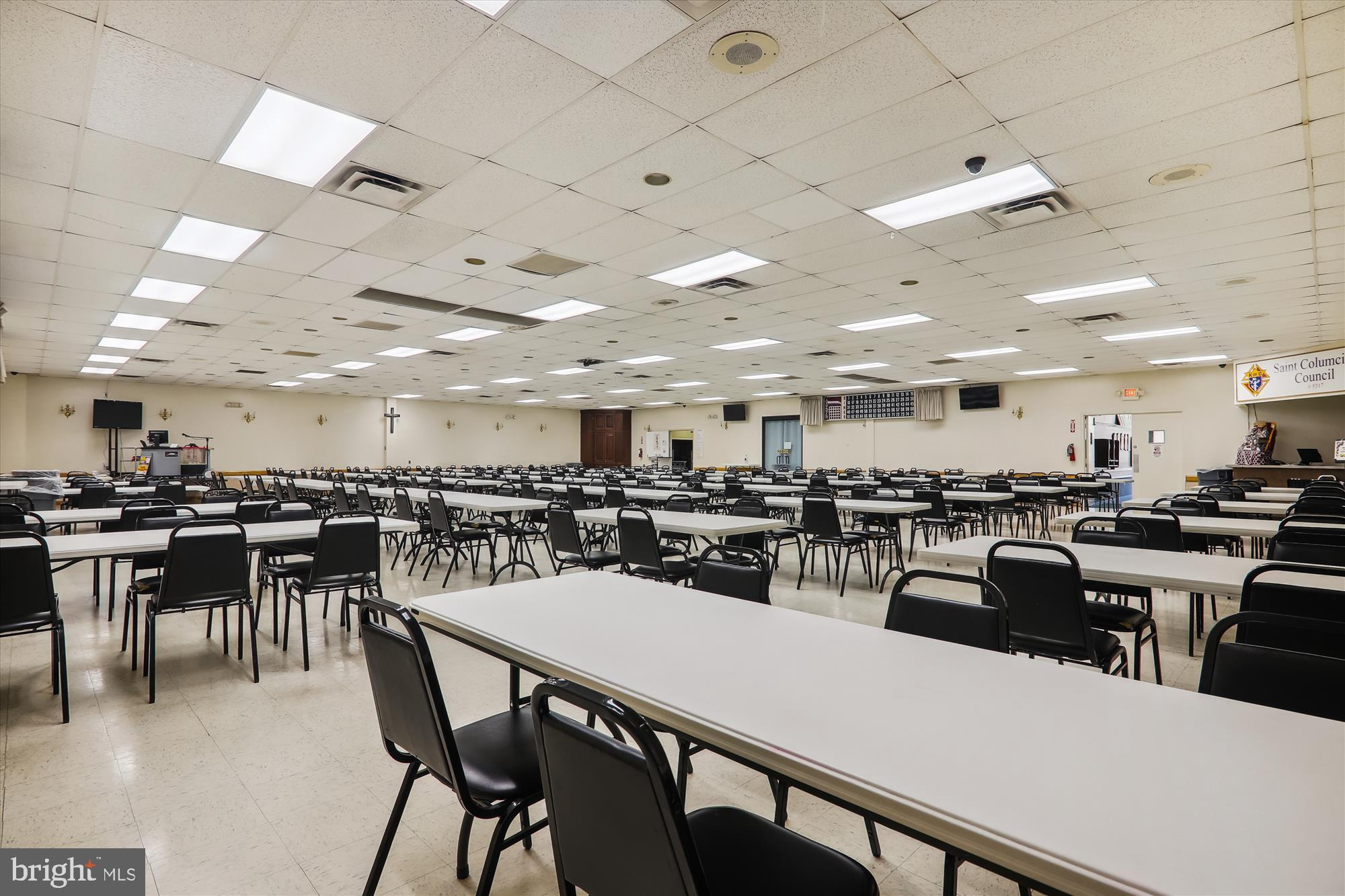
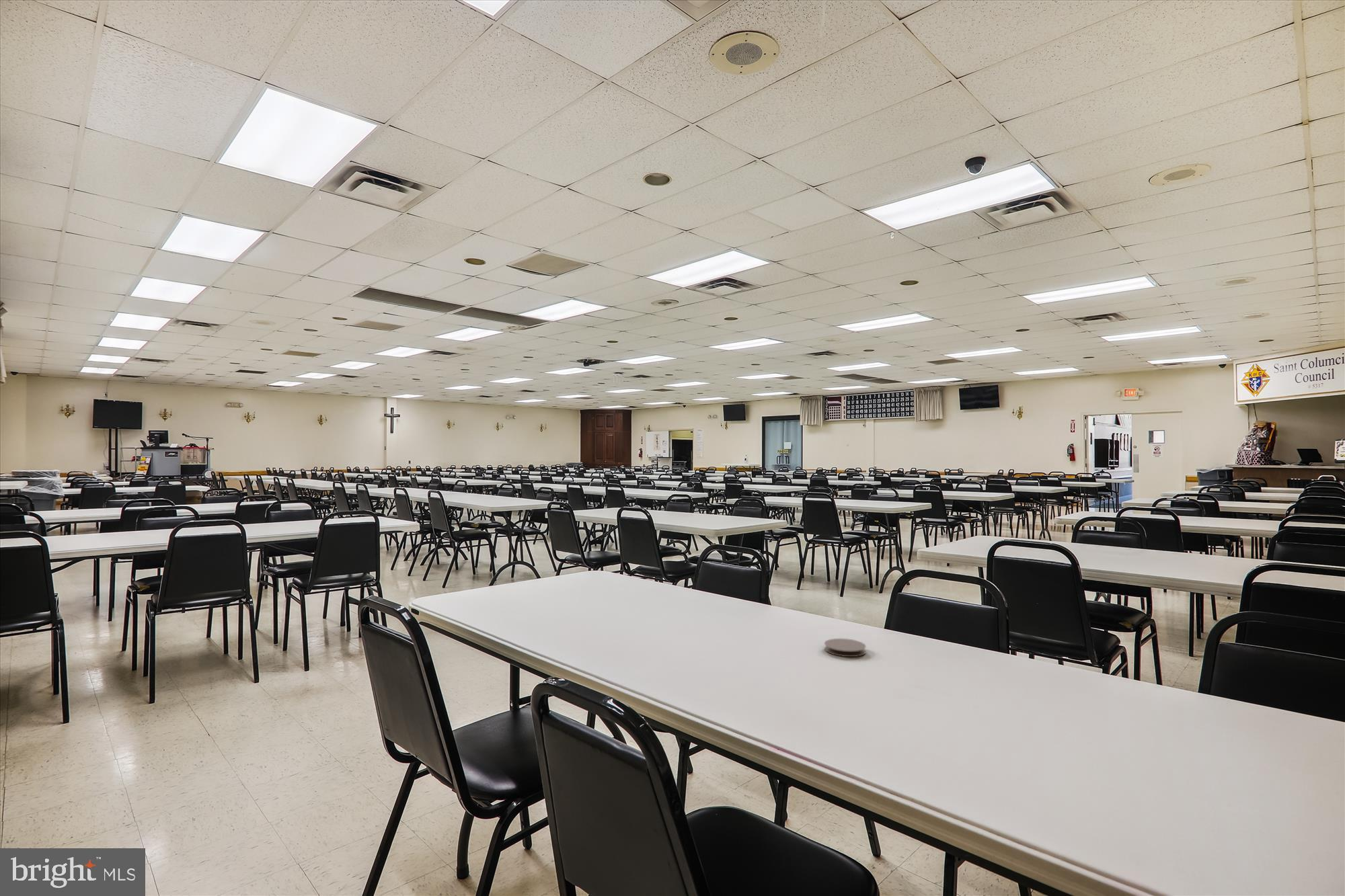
+ coaster [824,638,867,657]
